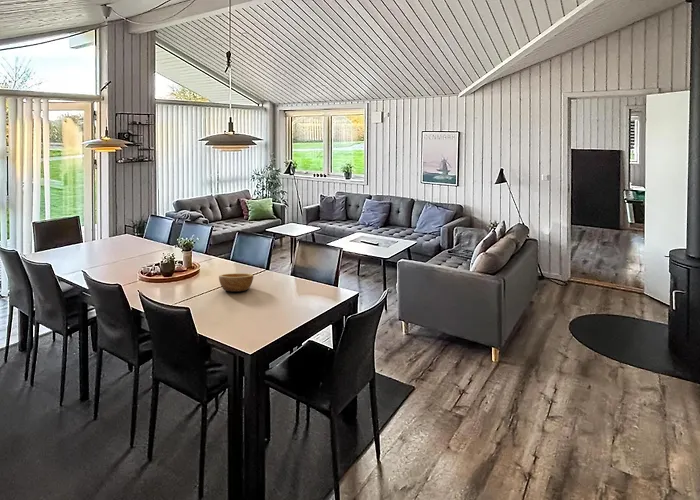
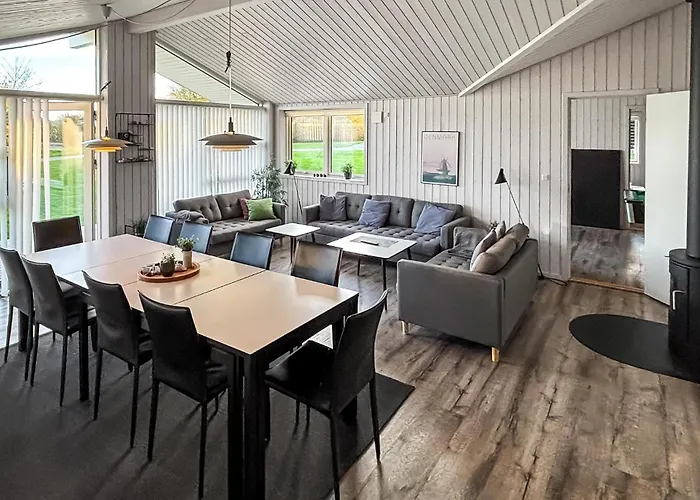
- bowl [218,272,254,293]
